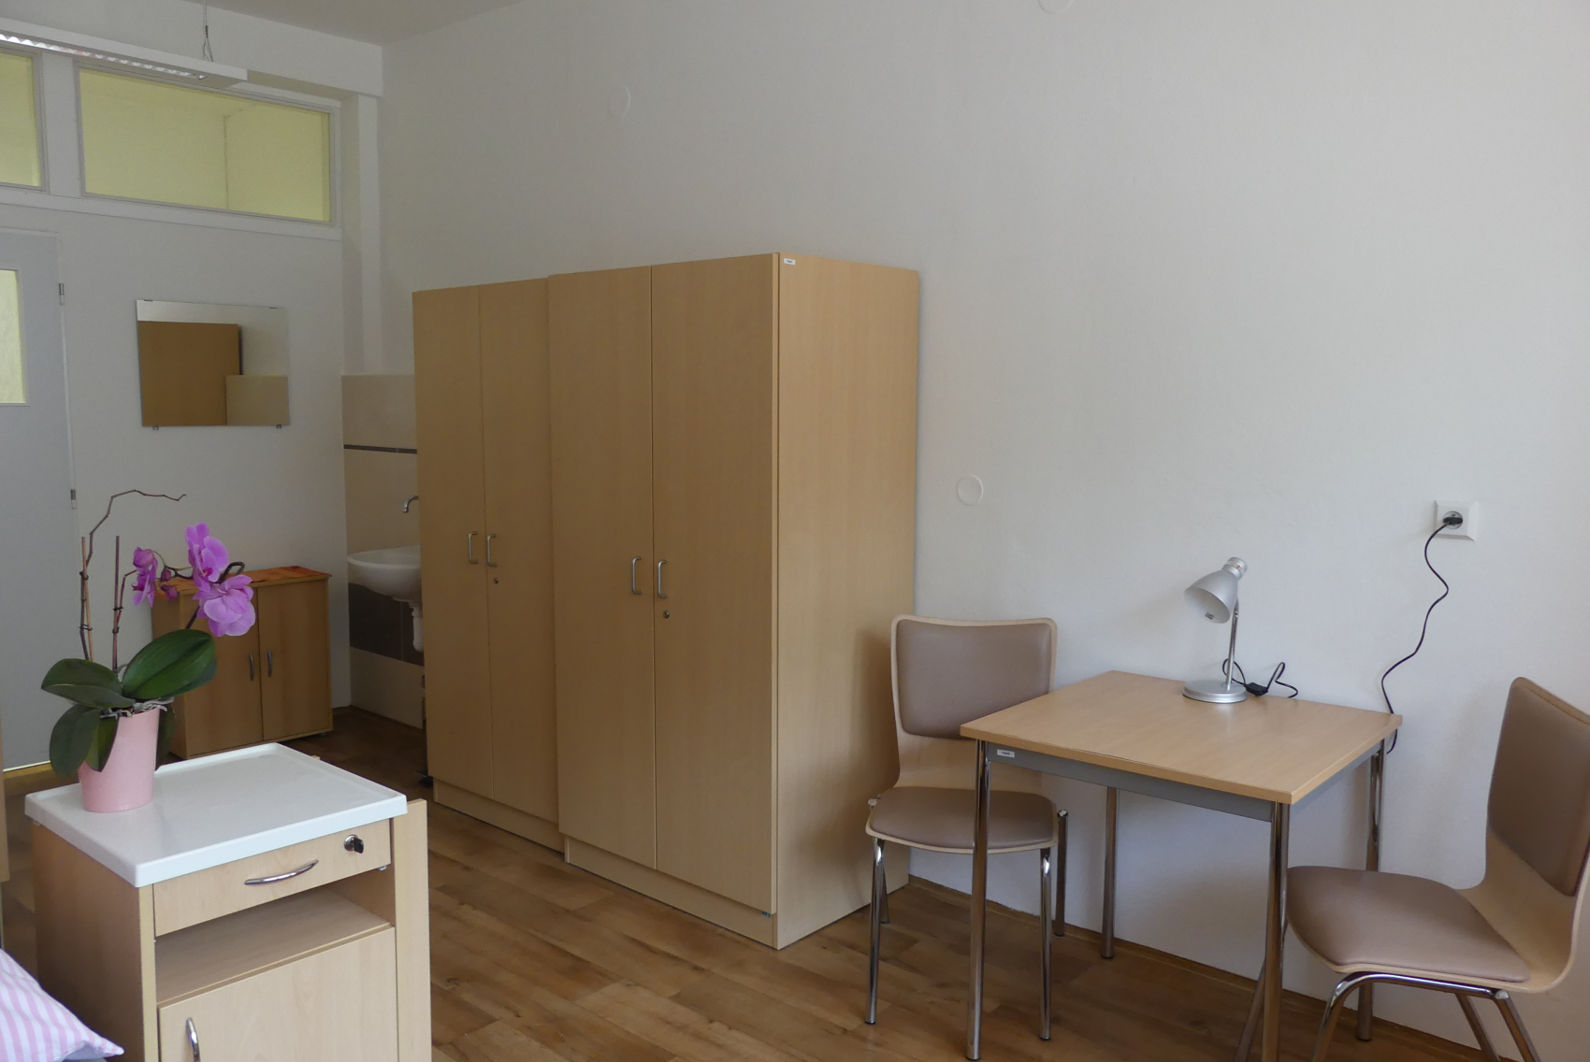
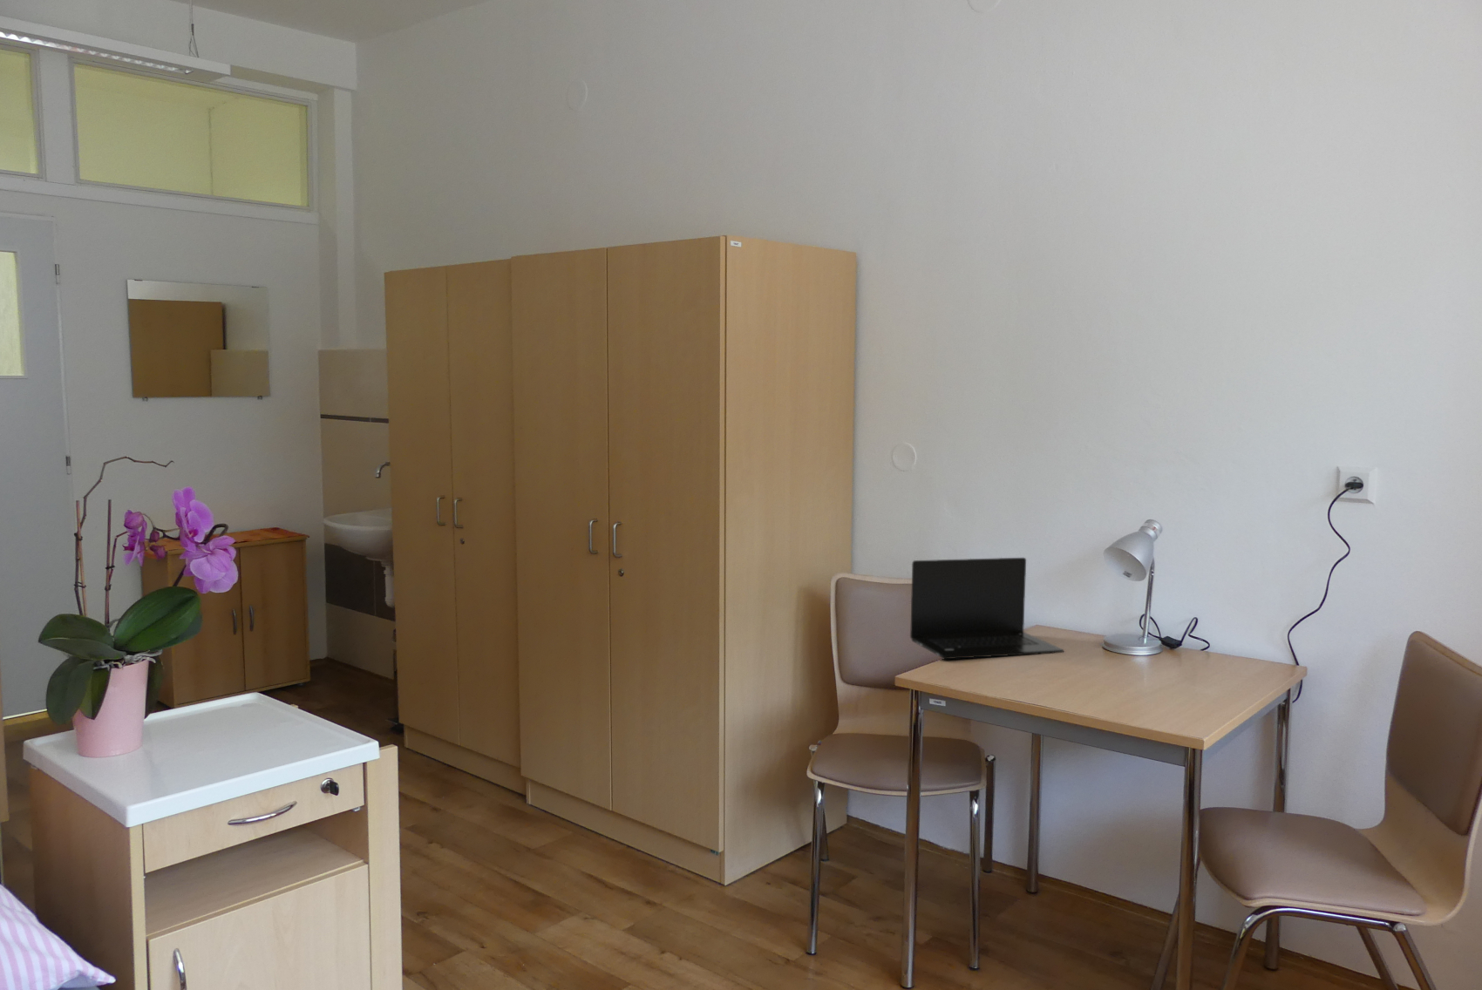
+ laptop [910,557,1064,660]
